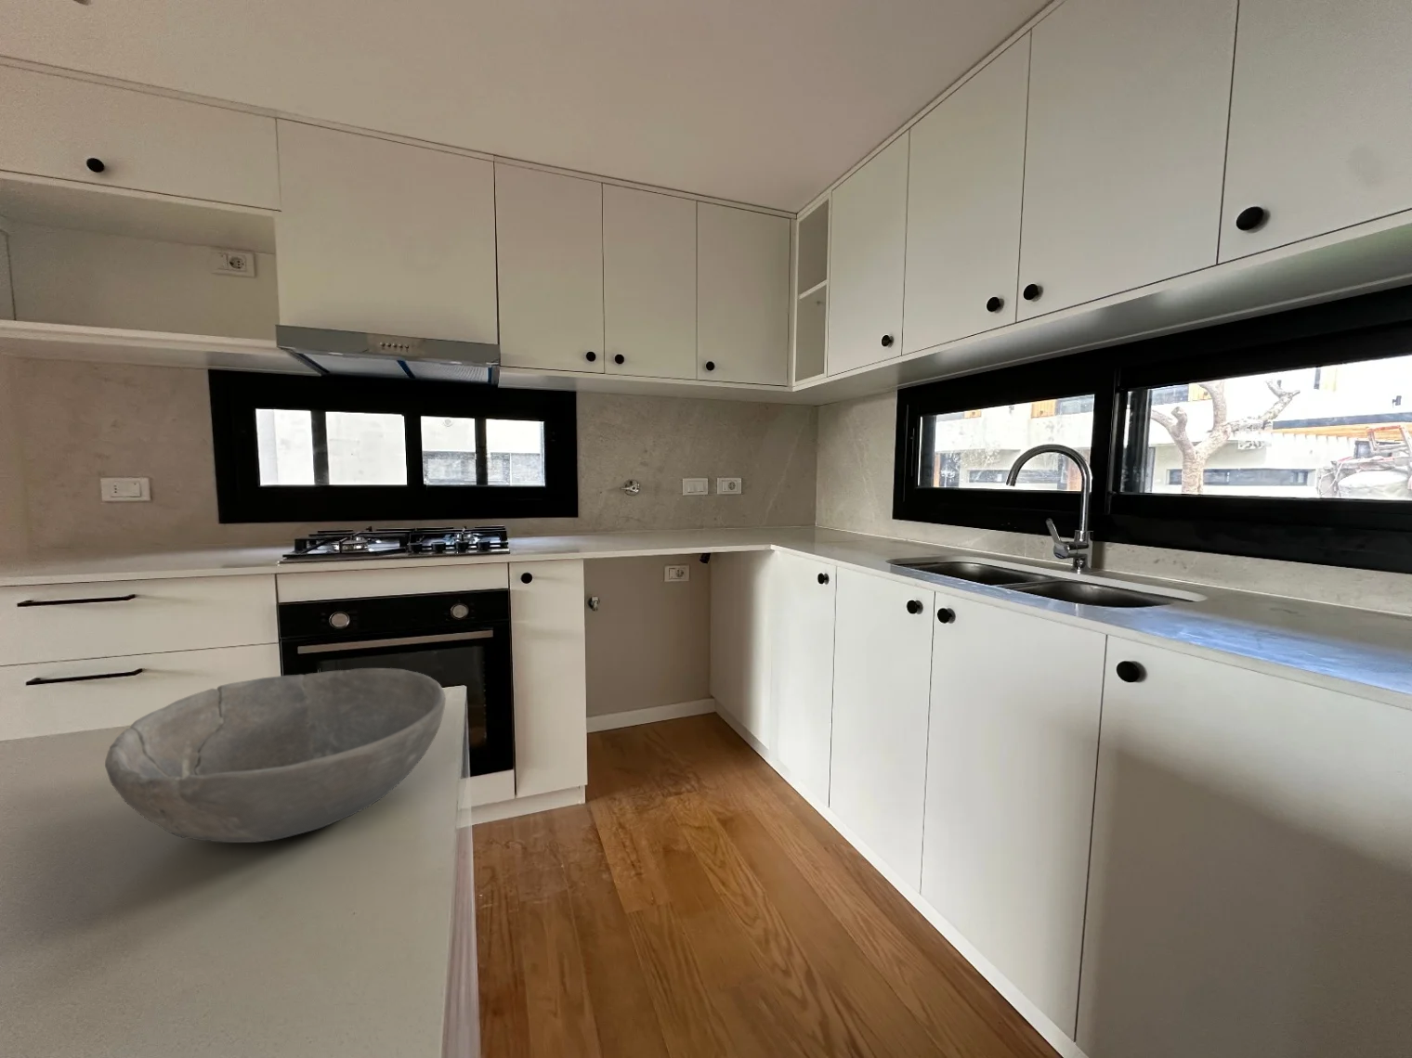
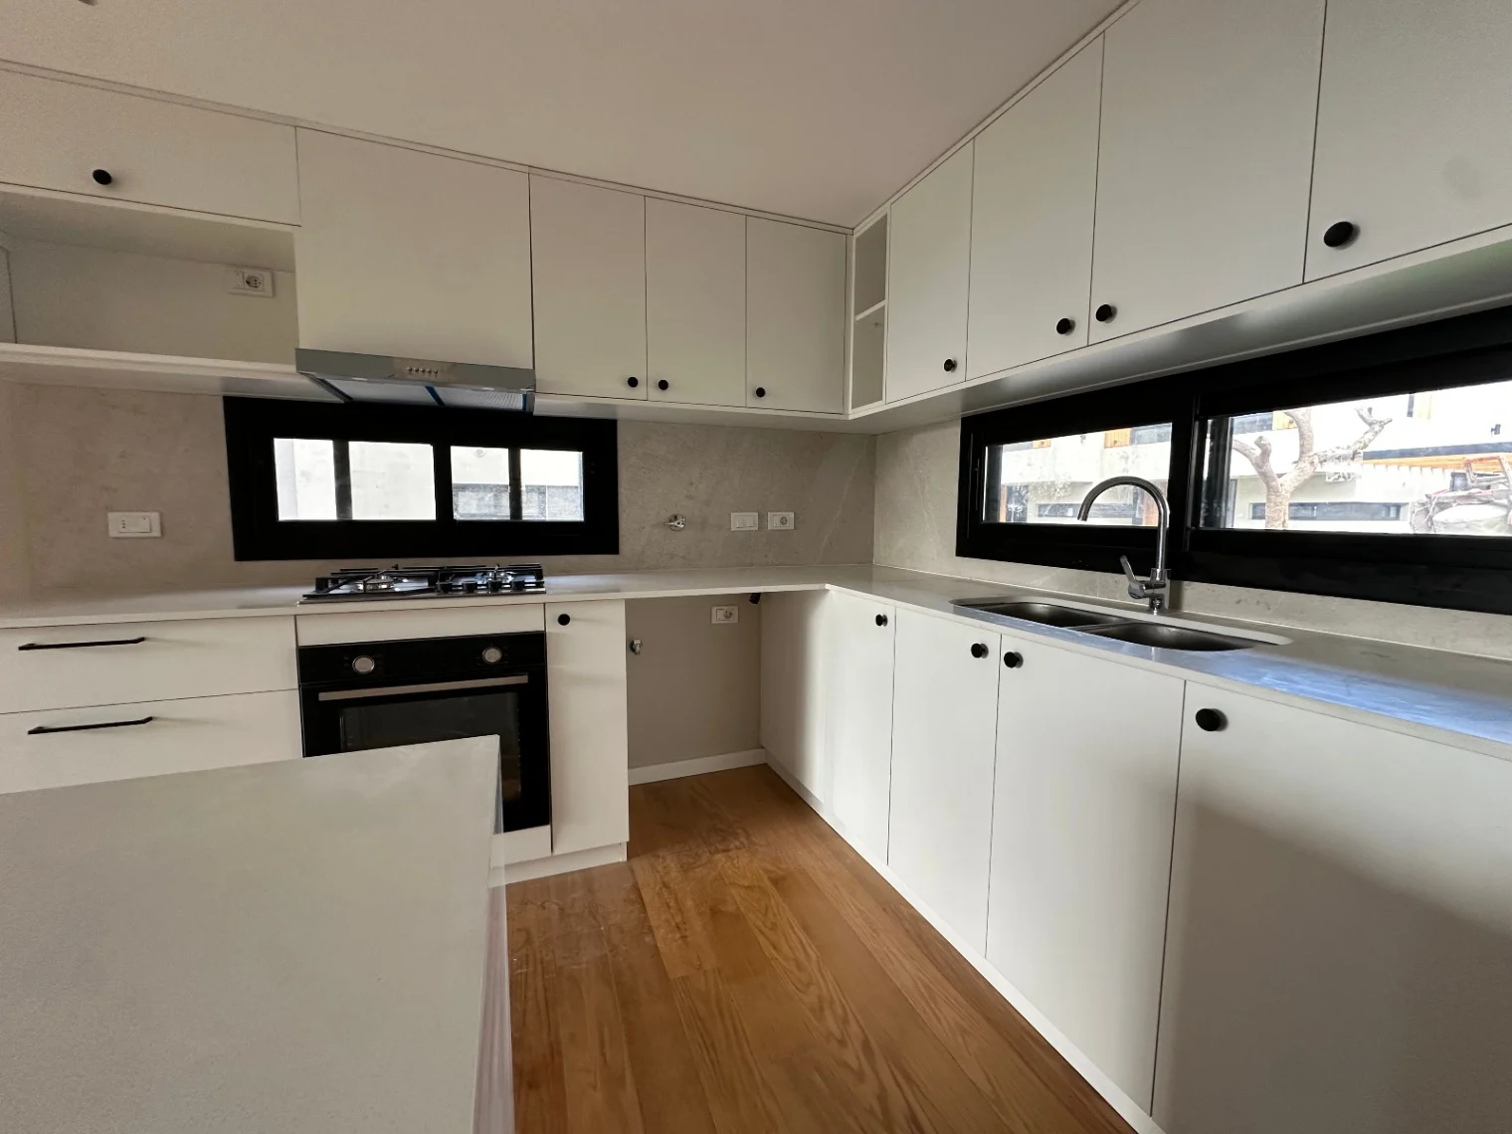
- bowl [105,667,447,844]
